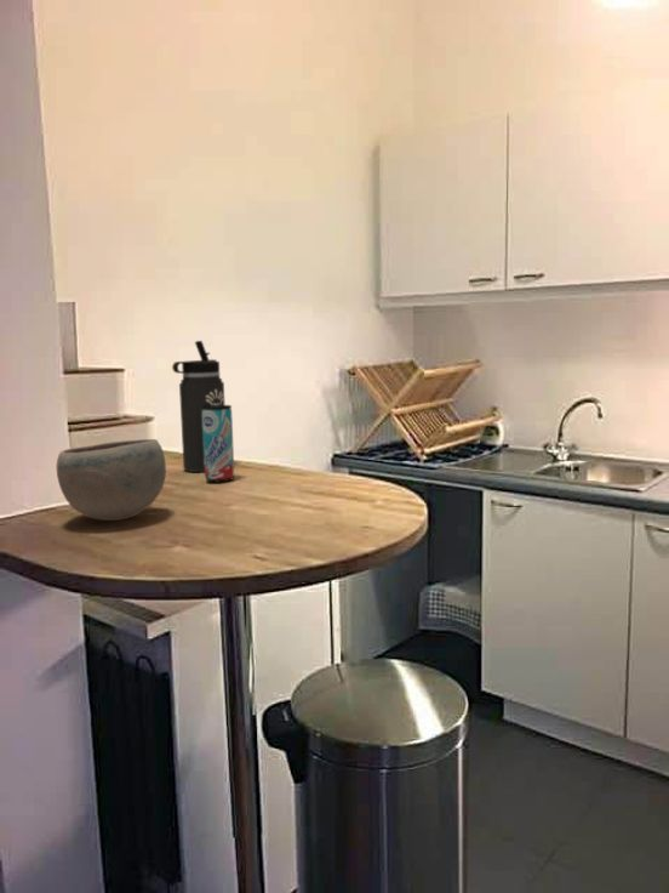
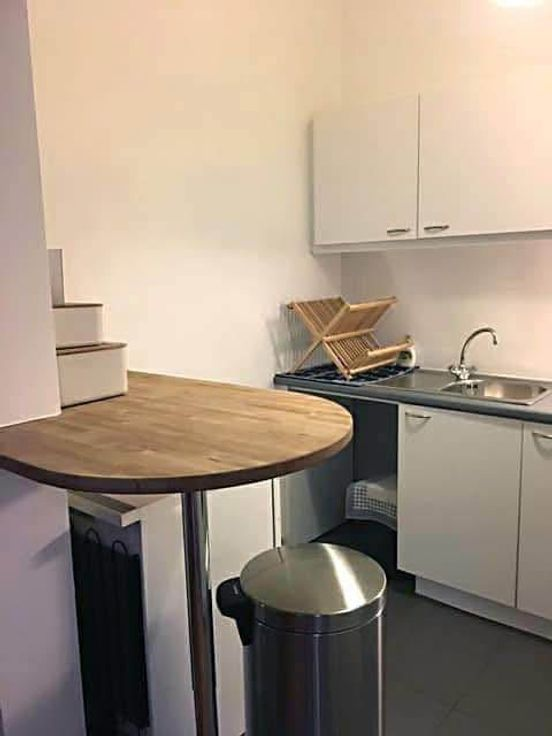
- bowl [56,438,167,522]
- thermos bottle [171,340,225,473]
- beverage can [202,404,235,483]
